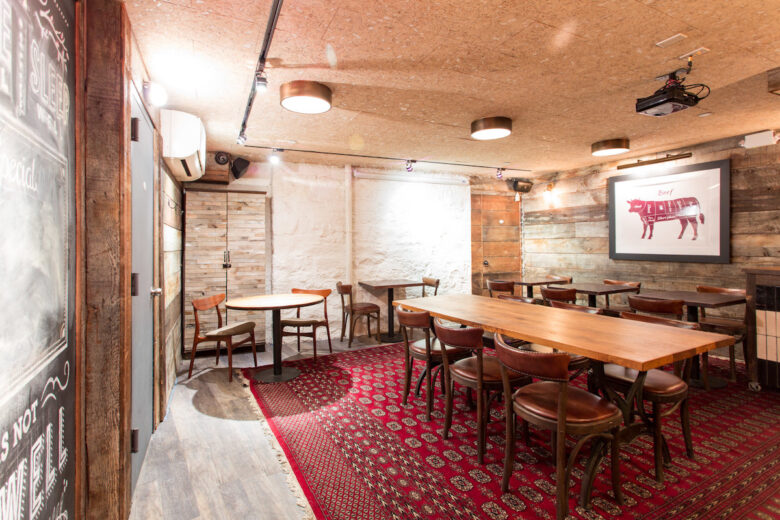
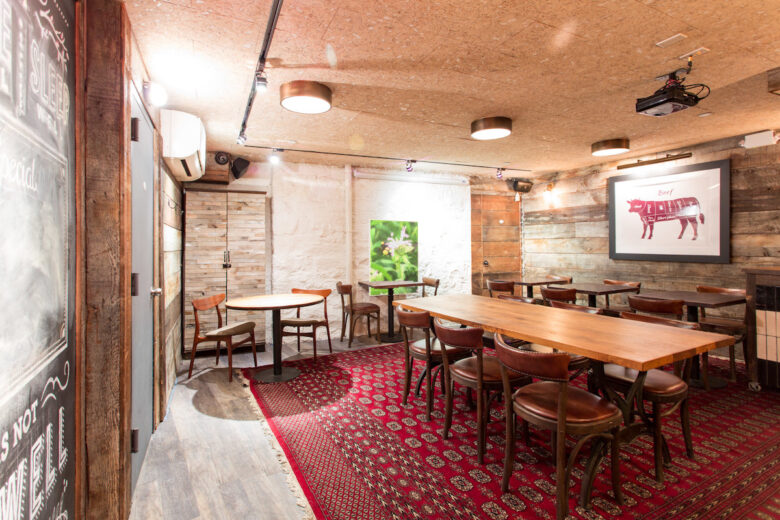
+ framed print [368,218,420,297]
